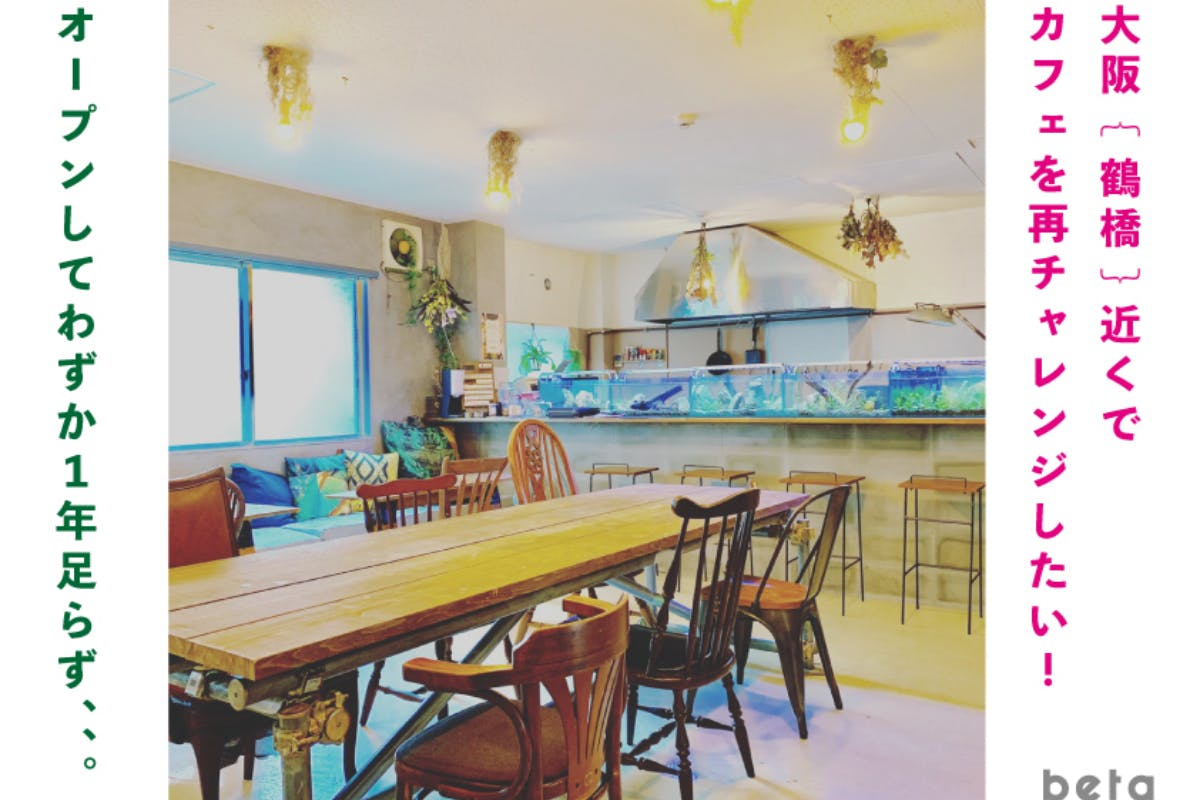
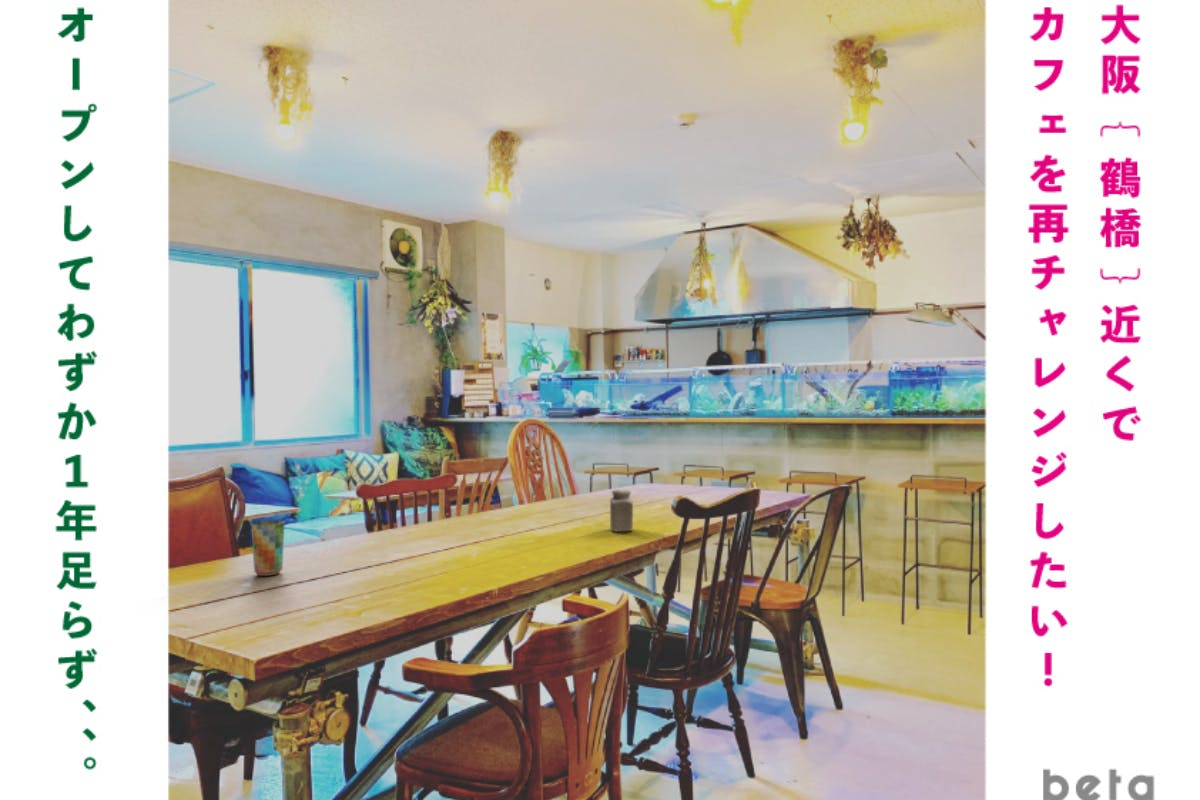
+ salt shaker [609,488,634,532]
+ cup [250,519,285,577]
